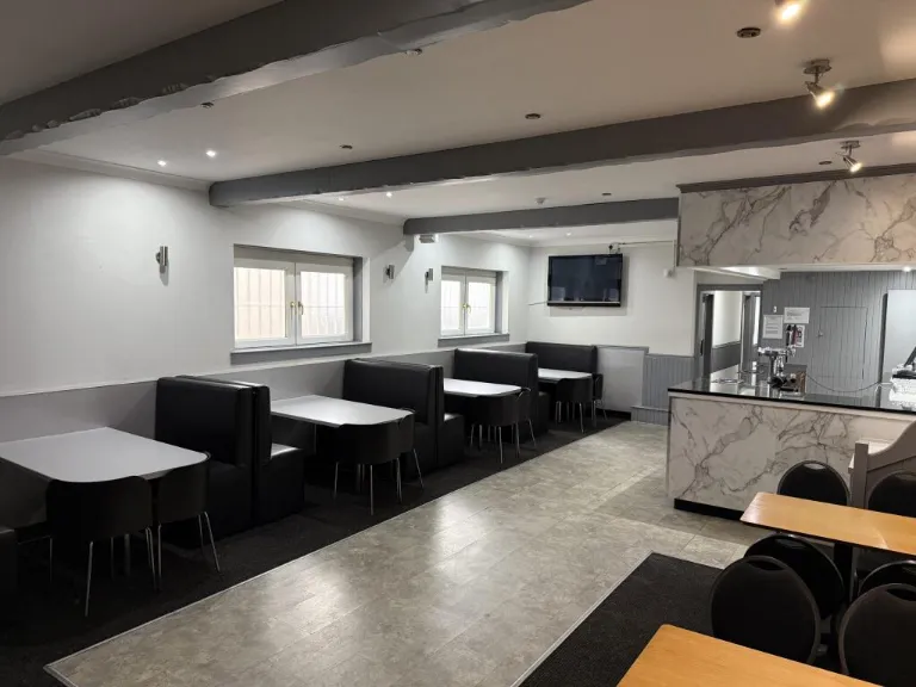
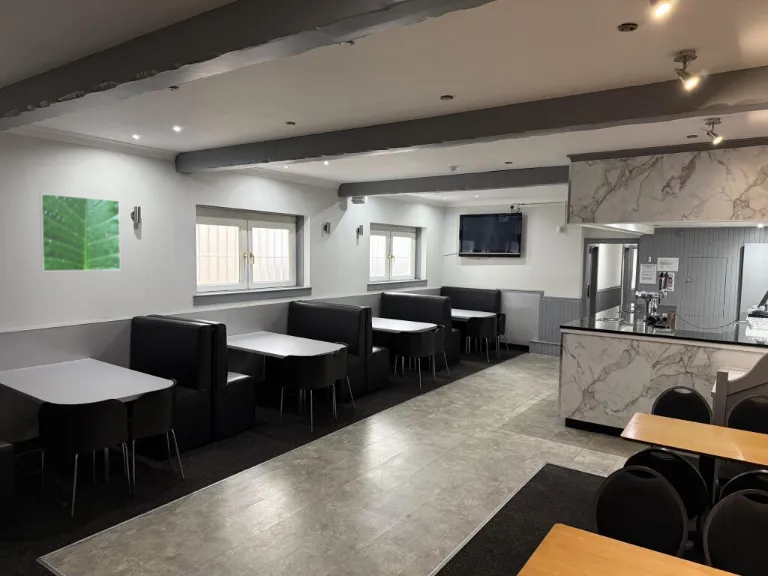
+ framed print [39,192,121,272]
